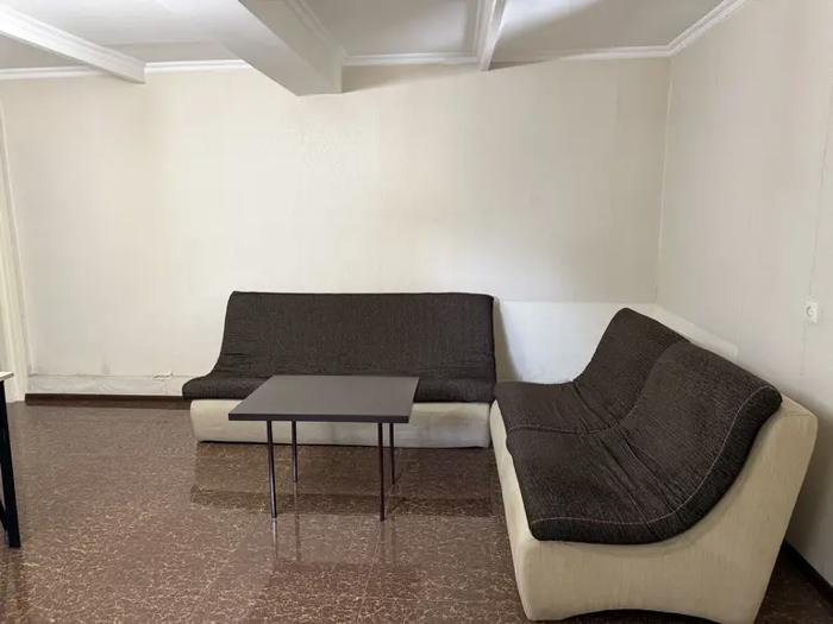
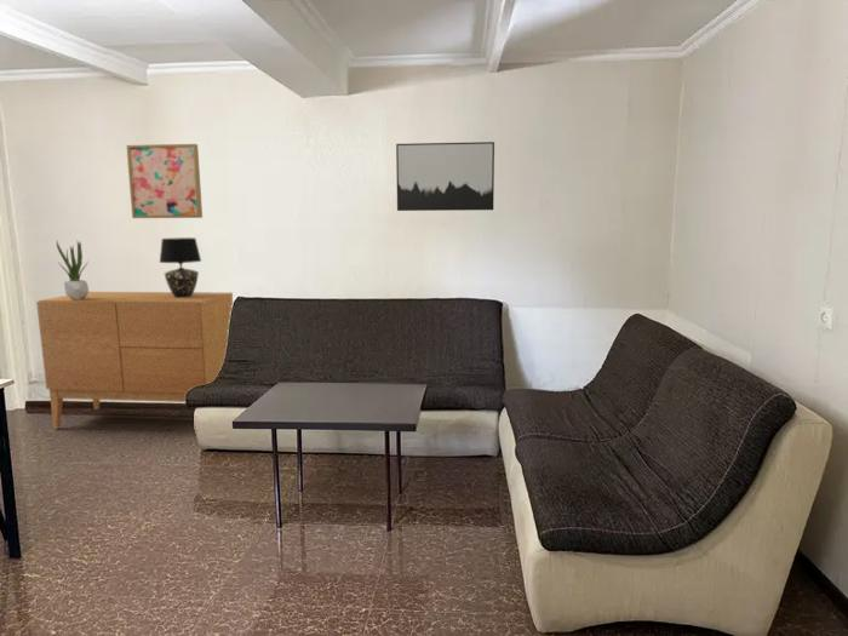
+ potted plant [56,240,90,300]
+ wall art [125,143,204,219]
+ table lamp [159,236,202,298]
+ sideboard [35,291,234,431]
+ wall art [395,141,495,212]
